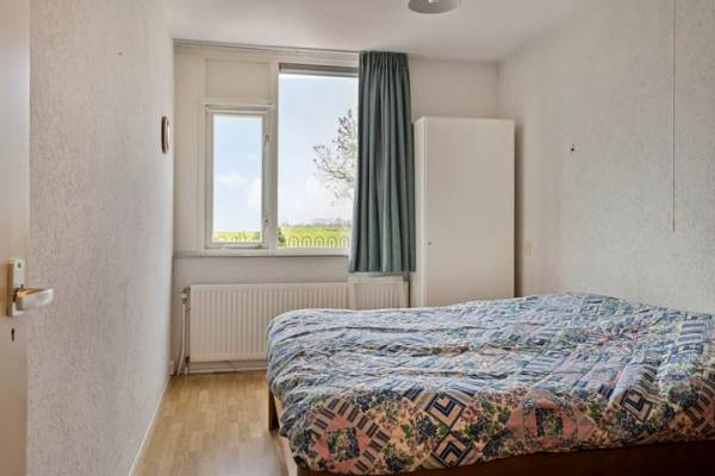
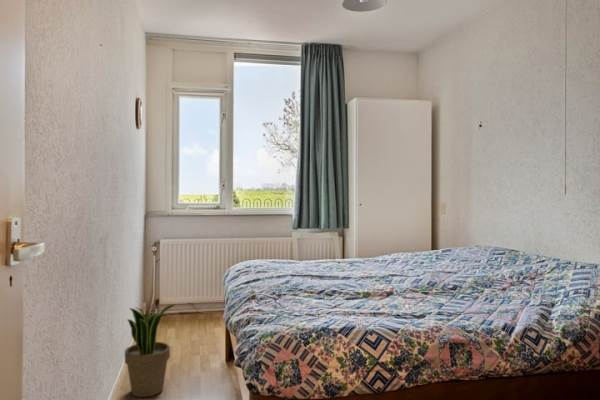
+ potted plant [124,303,177,398]
